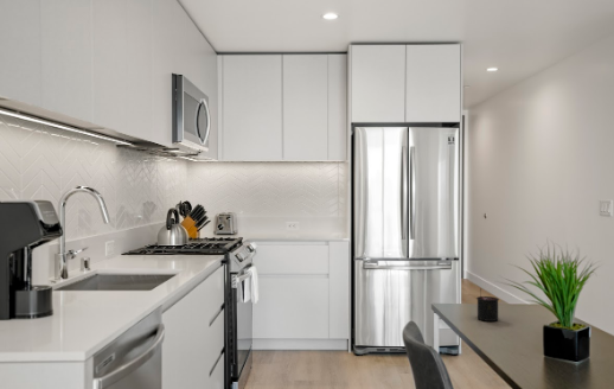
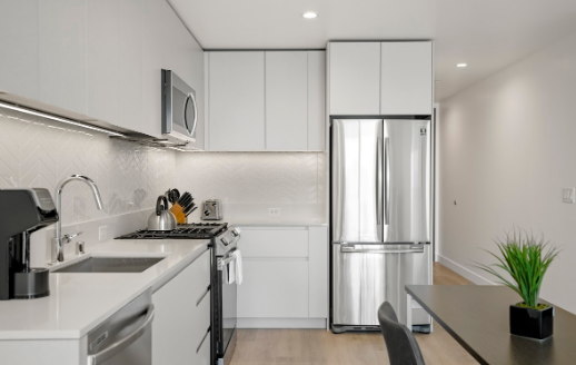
- candle [475,287,500,323]
